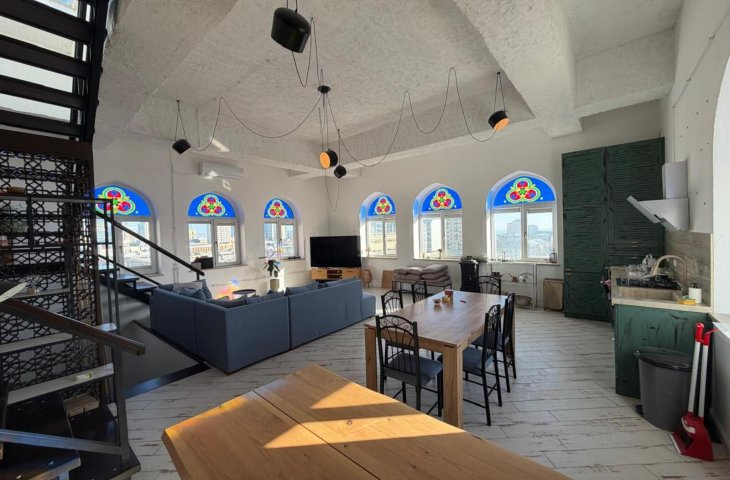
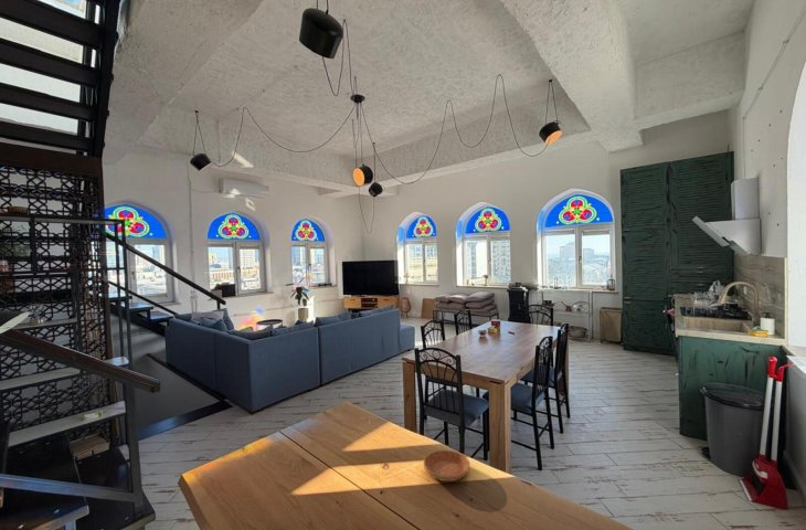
+ saucer [423,449,471,483]
